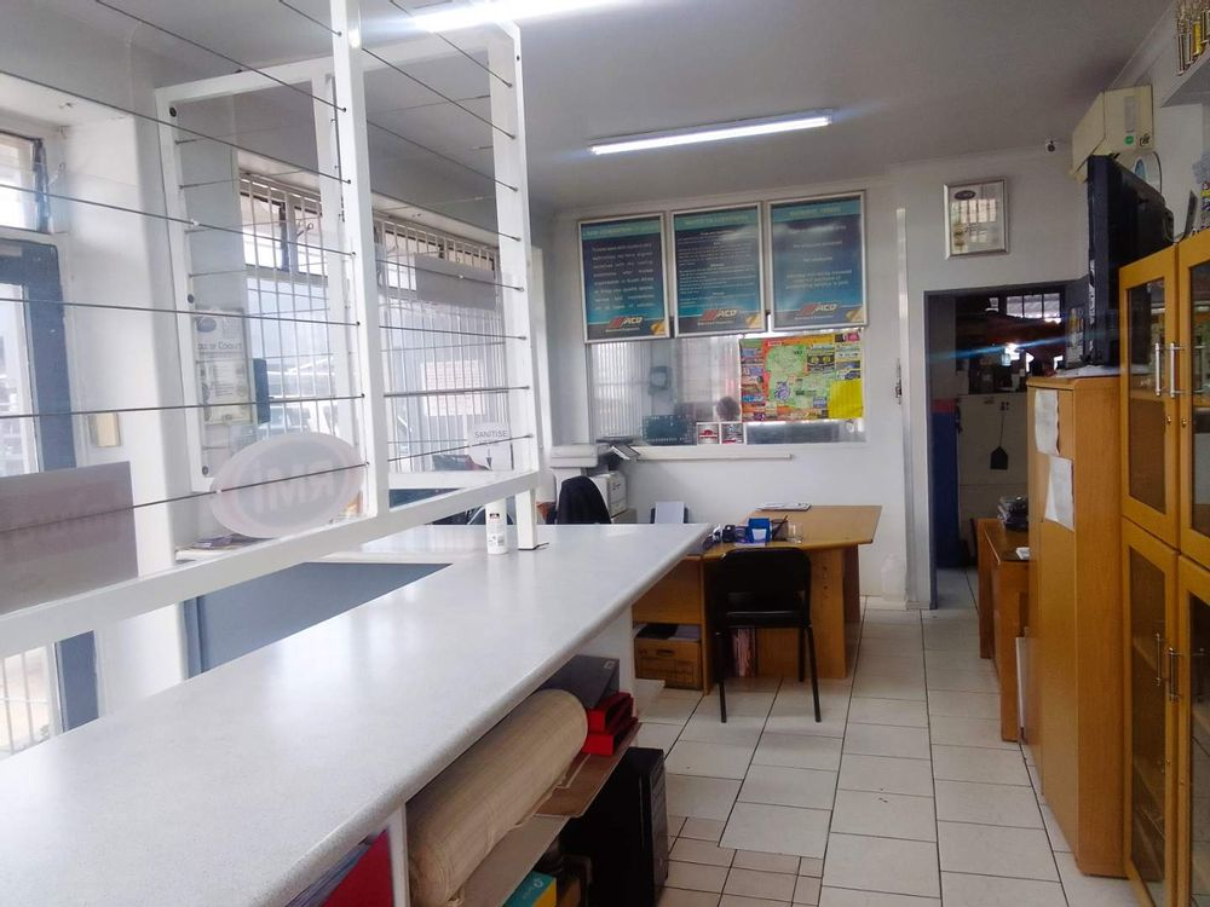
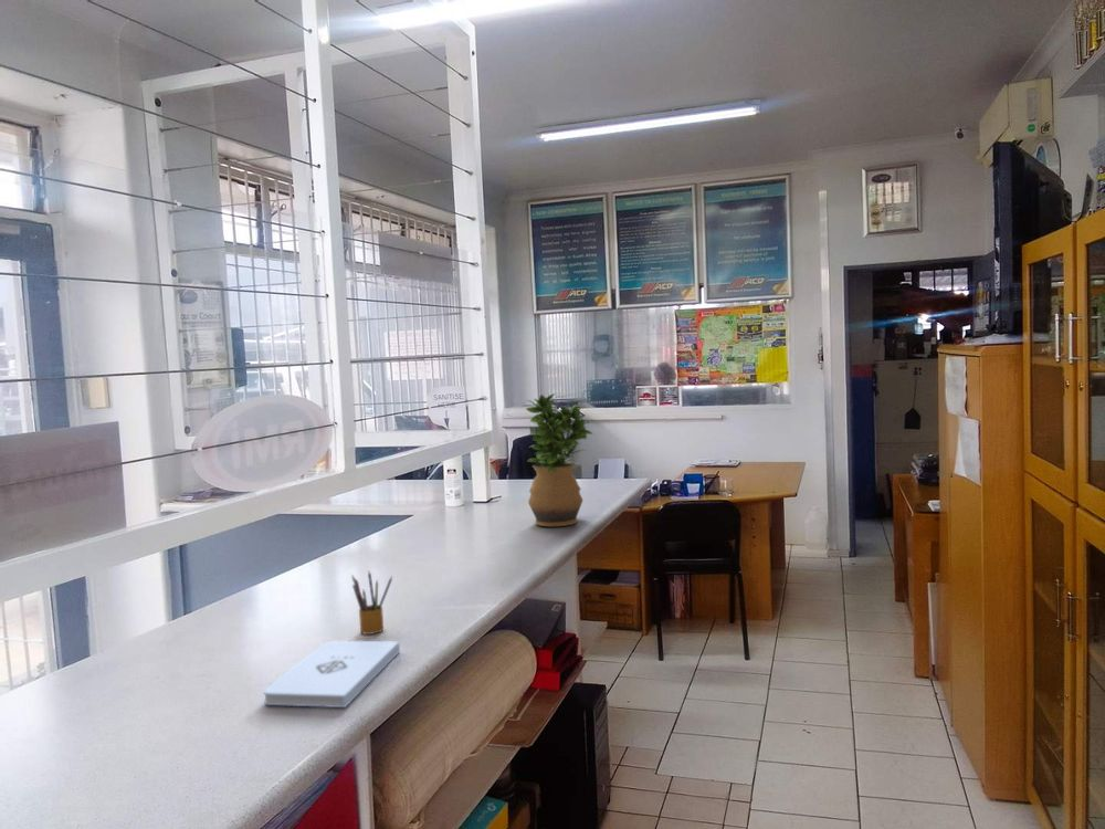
+ potted plant [525,393,593,527]
+ pencil box [350,570,393,636]
+ notepad [262,640,401,709]
